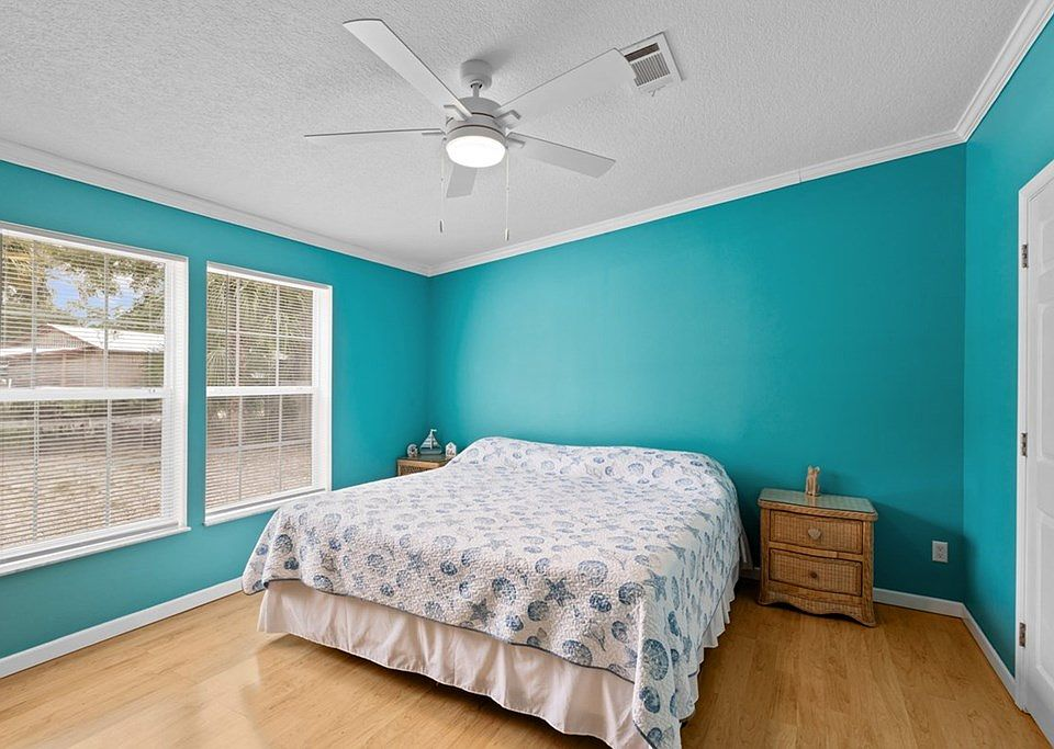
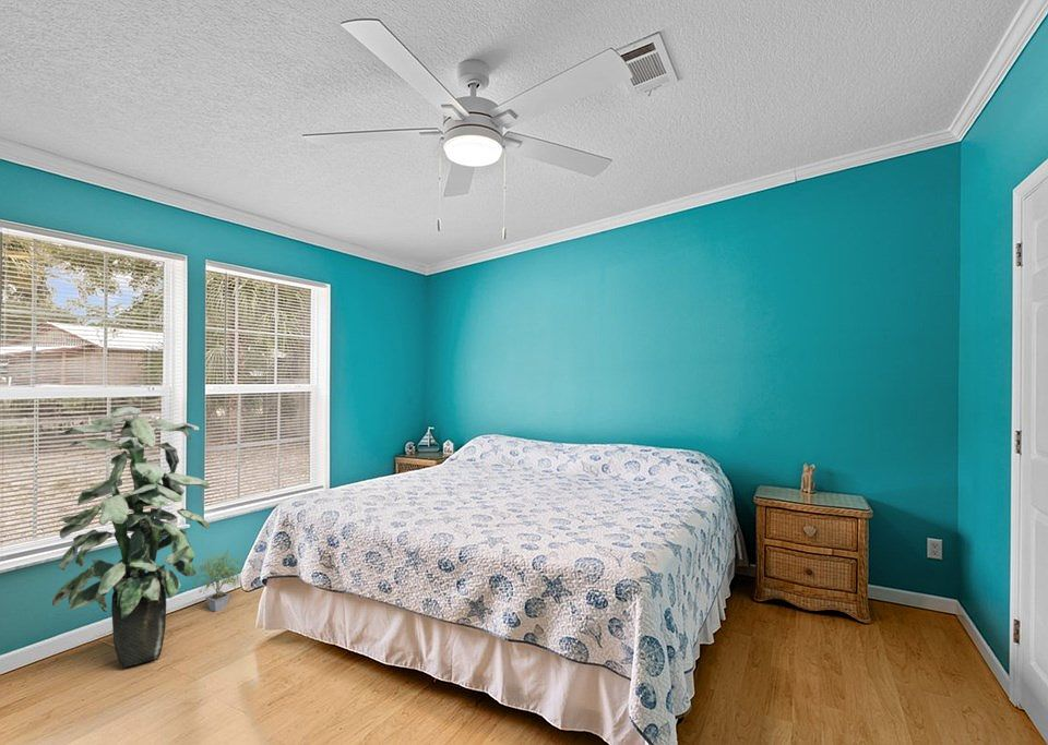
+ indoor plant [51,406,211,669]
+ potted plant [188,546,245,613]
